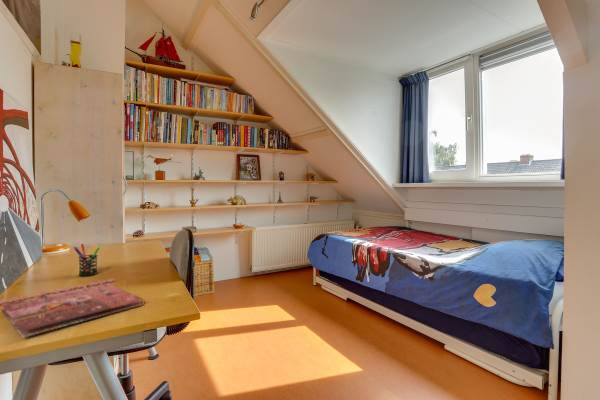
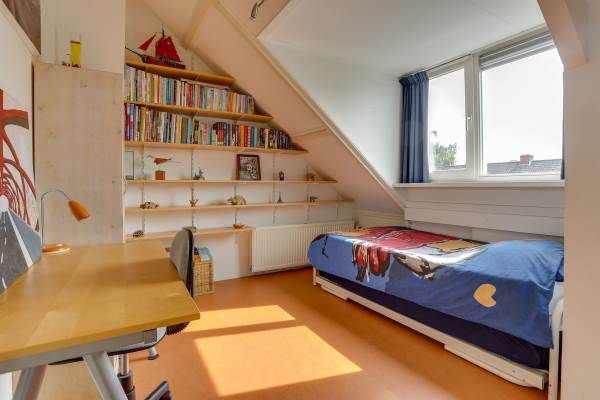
- pen holder [73,243,101,277]
- cover [0,278,145,339]
